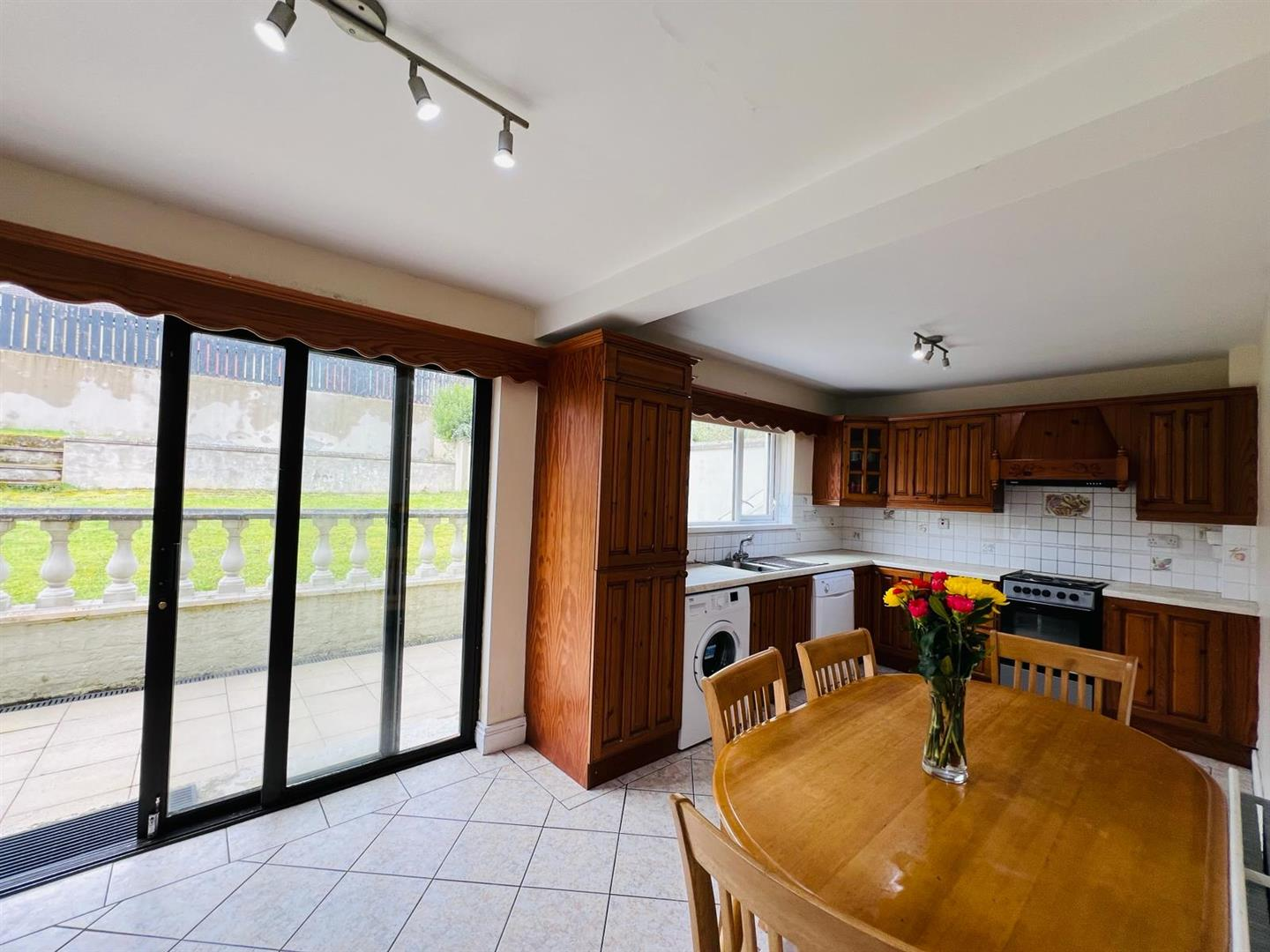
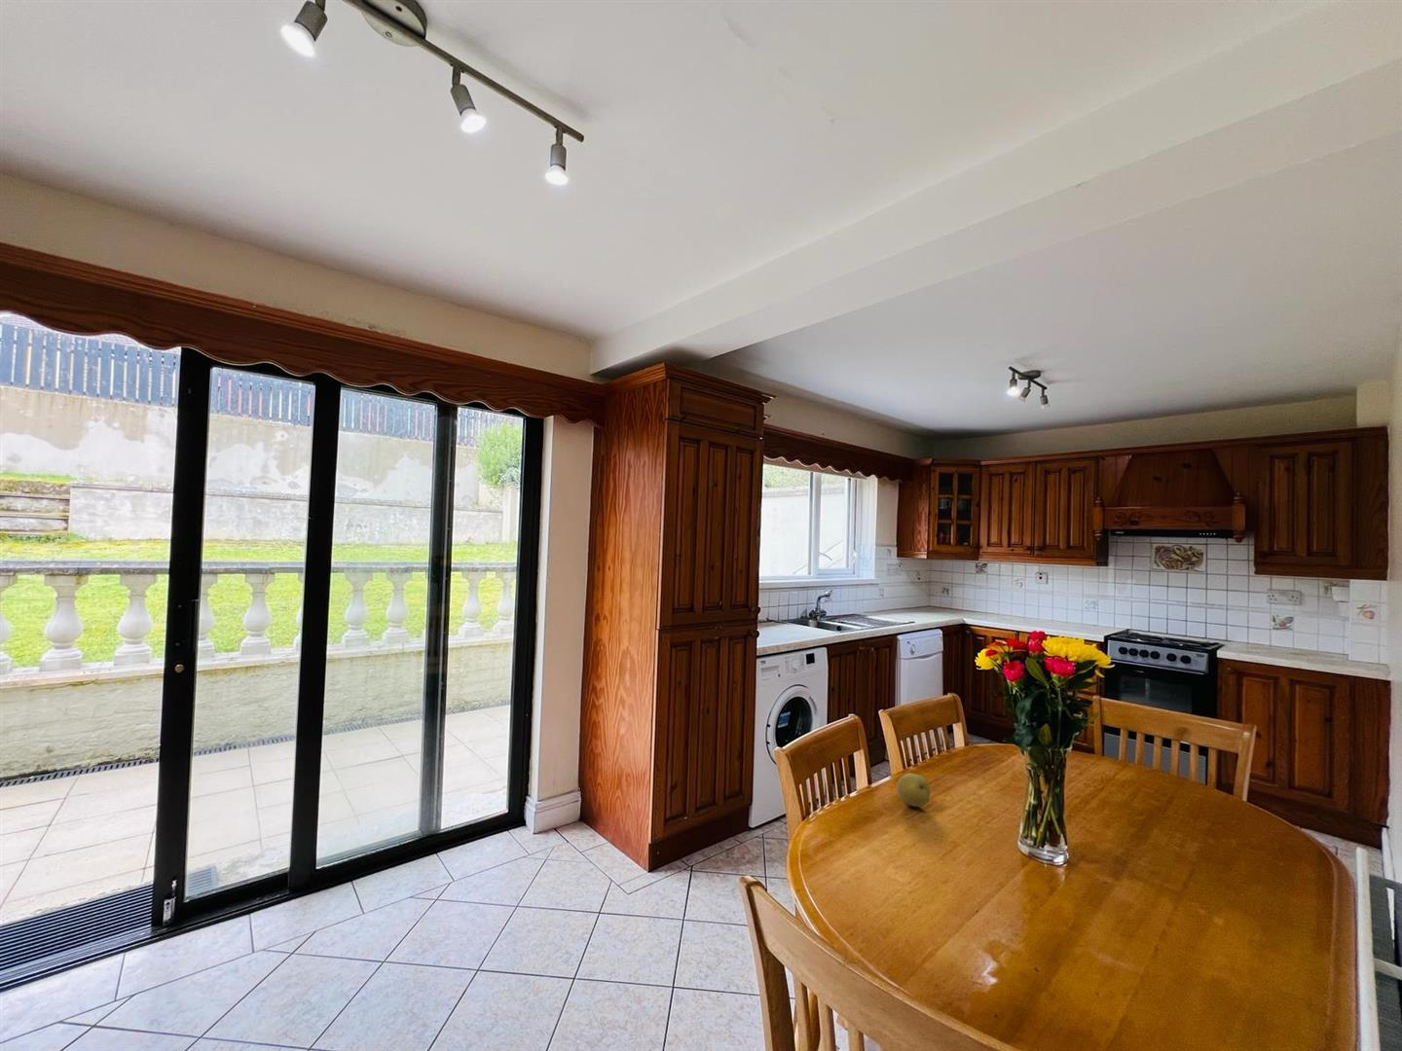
+ fruit [895,773,932,808]
